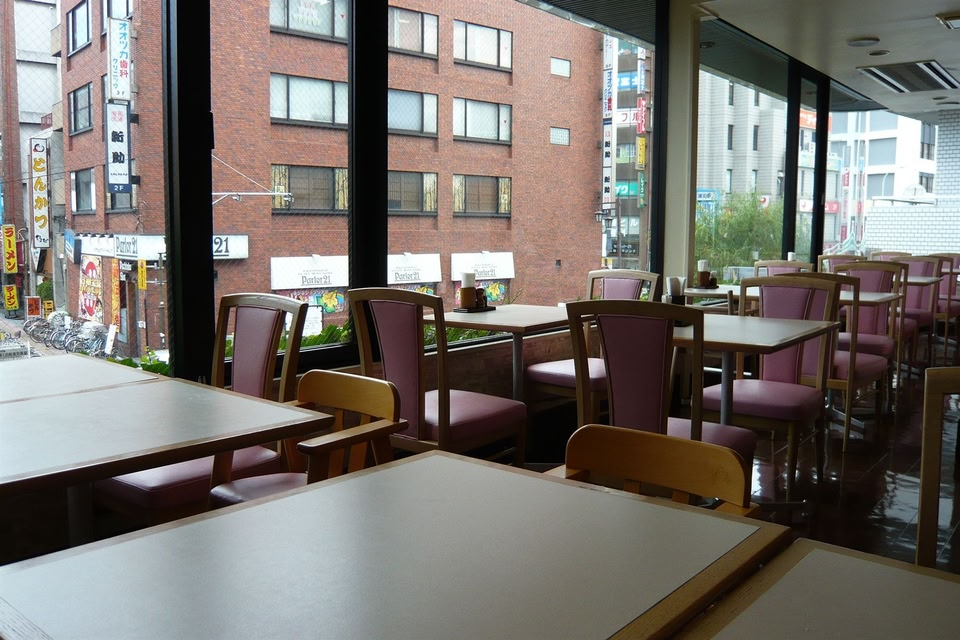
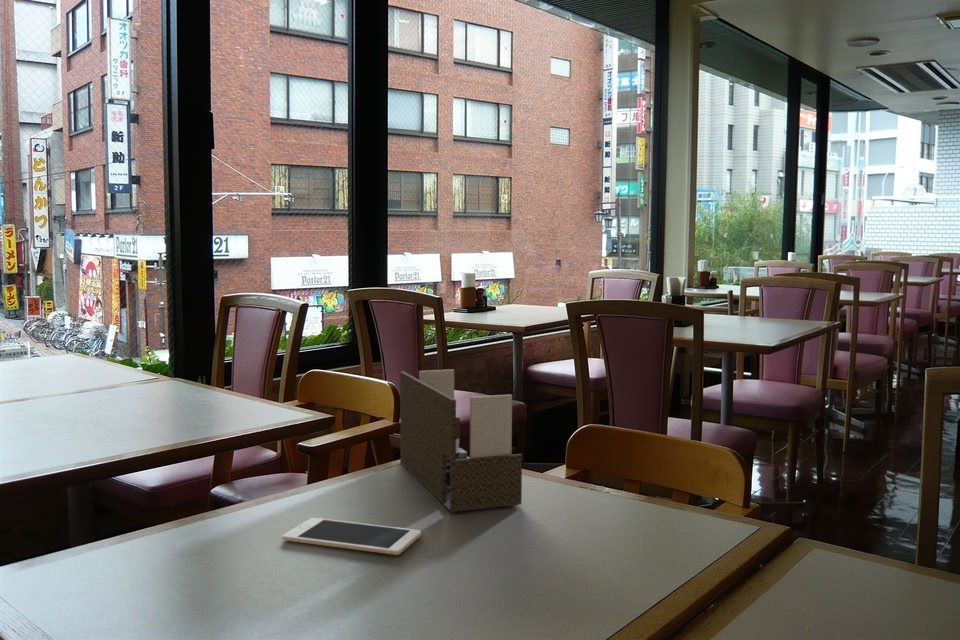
+ cell phone [281,517,422,556]
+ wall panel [399,369,523,513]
